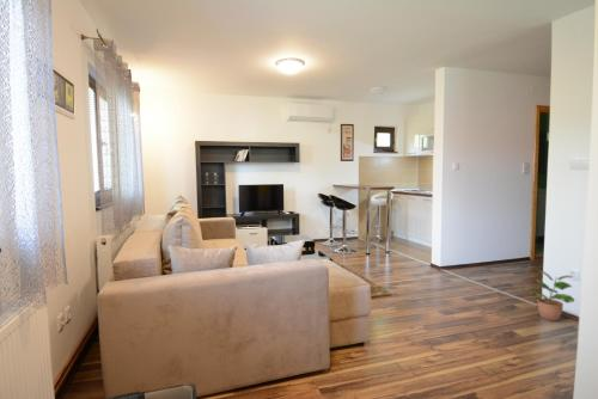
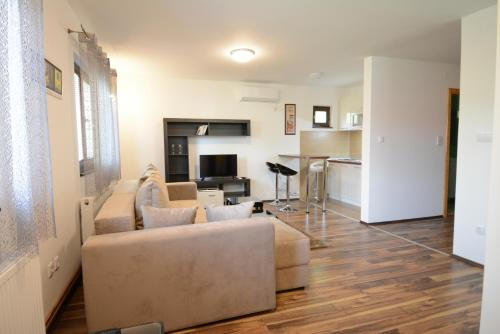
- potted plant [529,269,575,323]
